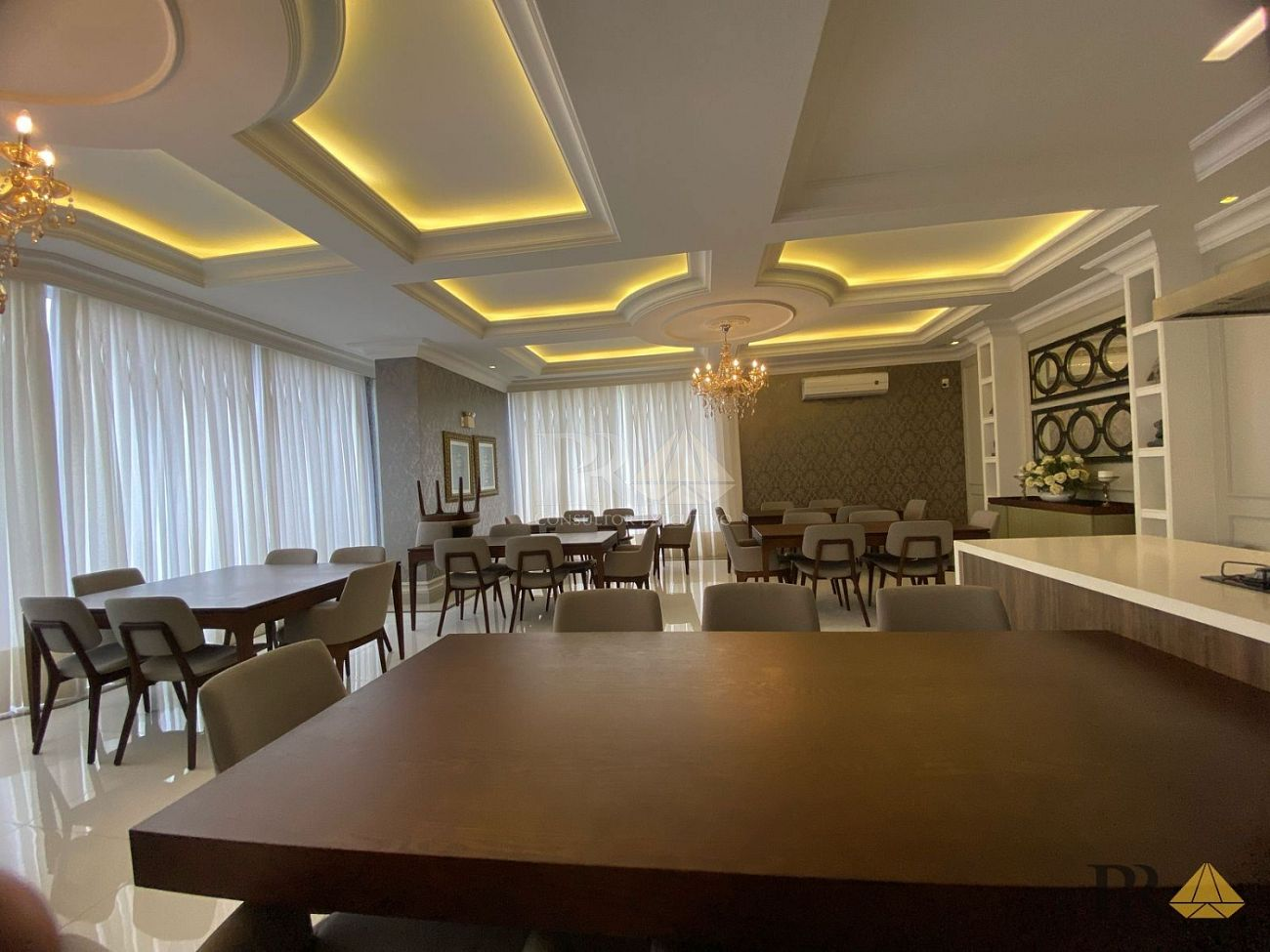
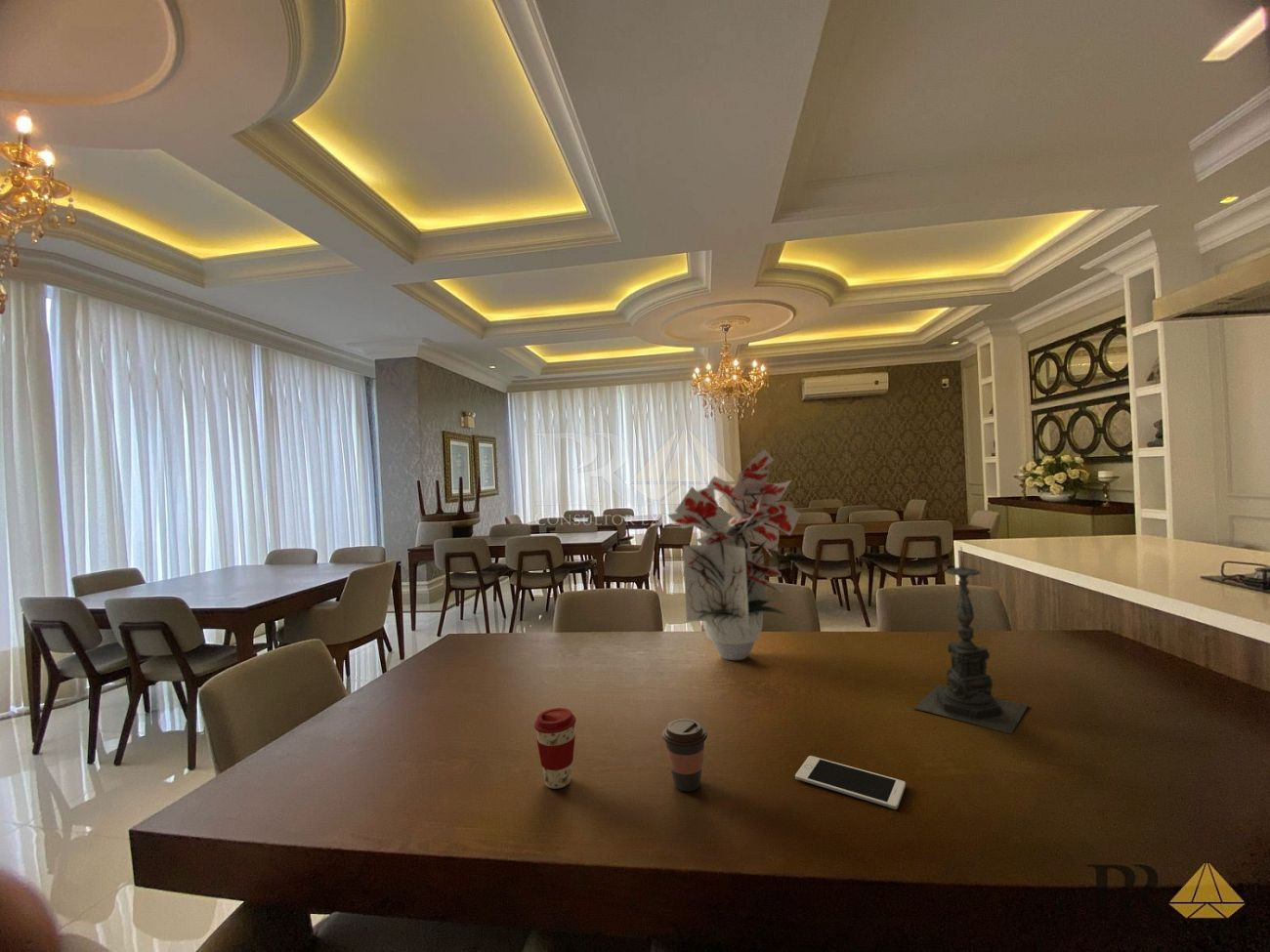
+ coffee cup [661,718,708,792]
+ cell phone [794,755,907,810]
+ candle holder [912,546,1030,735]
+ bouquet [666,448,802,661]
+ coffee cup [533,707,577,790]
